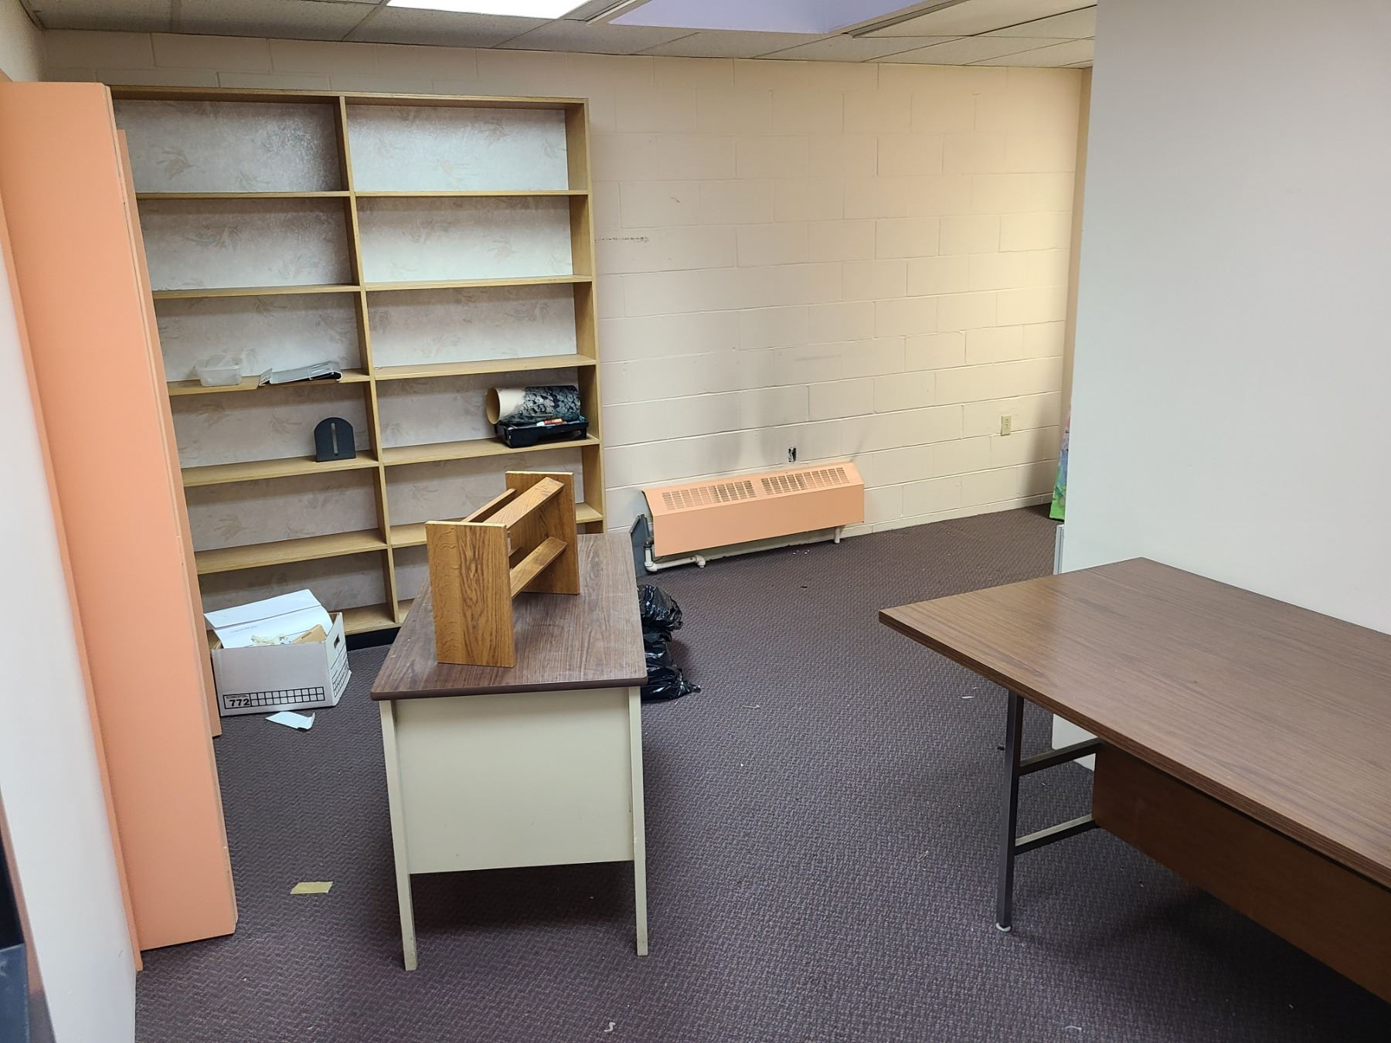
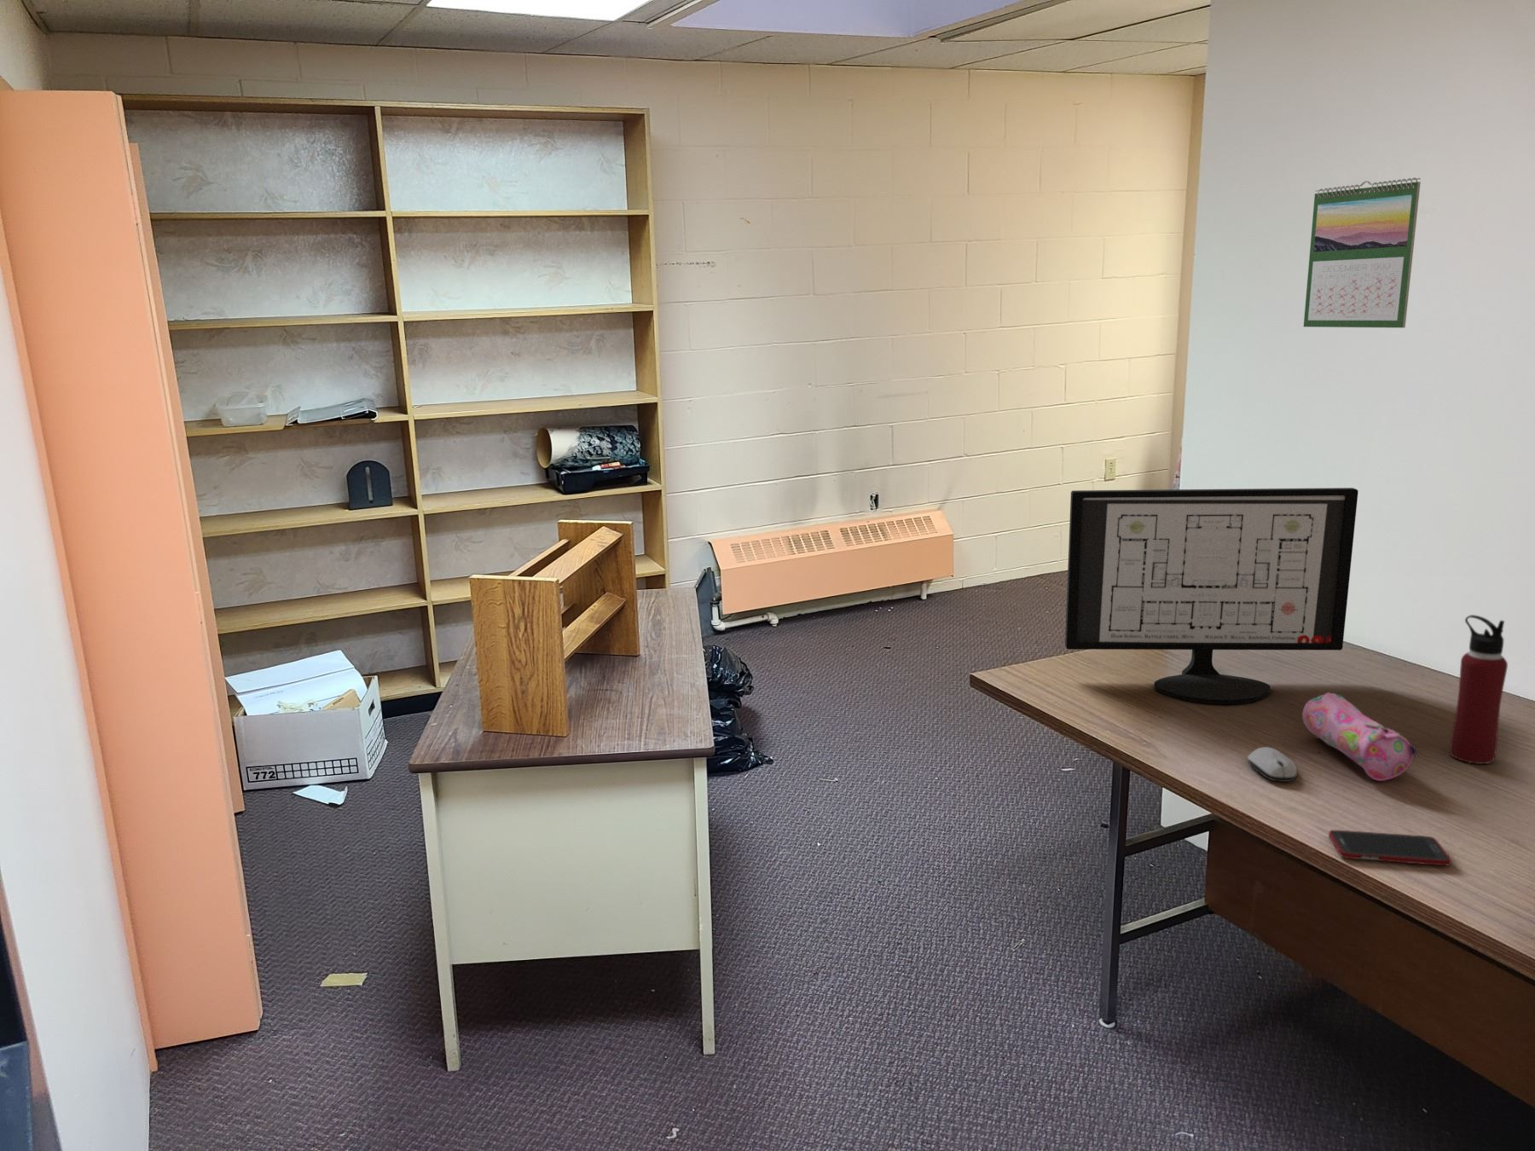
+ water bottle [1449,614,1508,765]
+ cell phone [1328,828,1453,866]
+ calendar [1303,177,1421,328]
+ computer mouse [1246,746,1298,782]
+ computer monitor [1065,487,1360,705]
+ pencil case [1302,692,1419,782]
